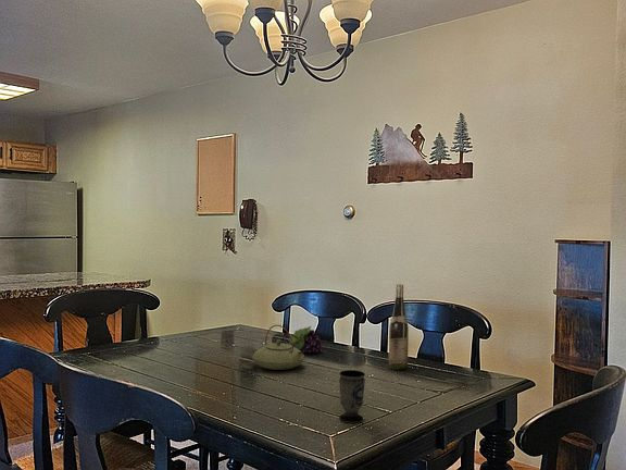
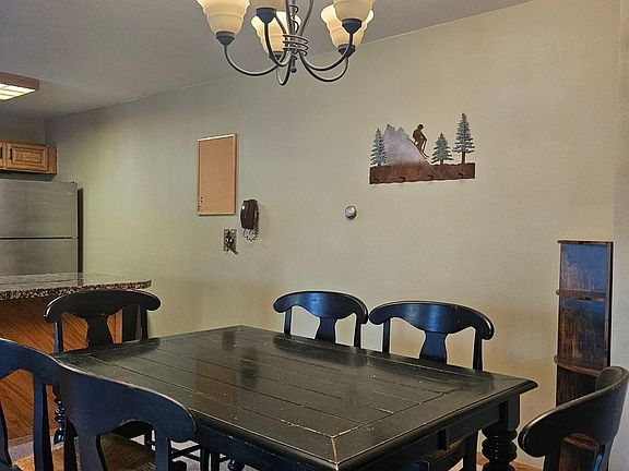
- teapot [251,324,305,371]
- cup [338,369,366,424]
- fruit [289,325,324,354]
- wine bottle [388,283,410,372]
